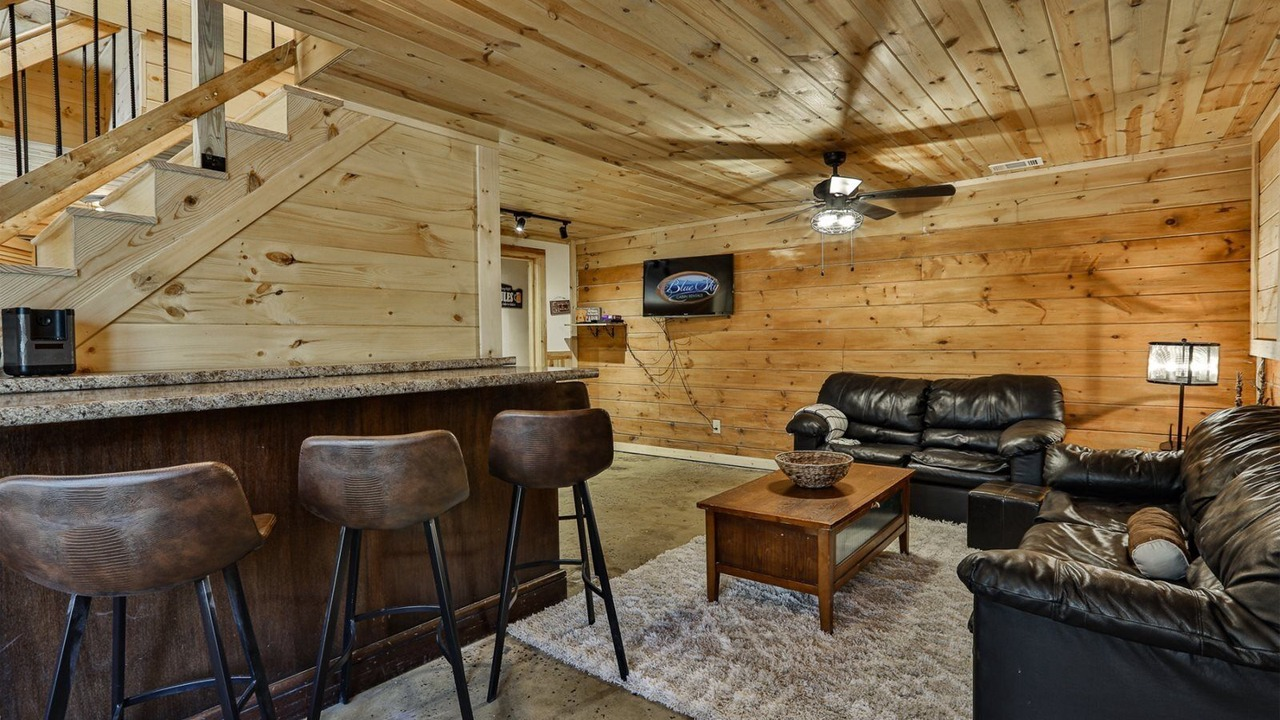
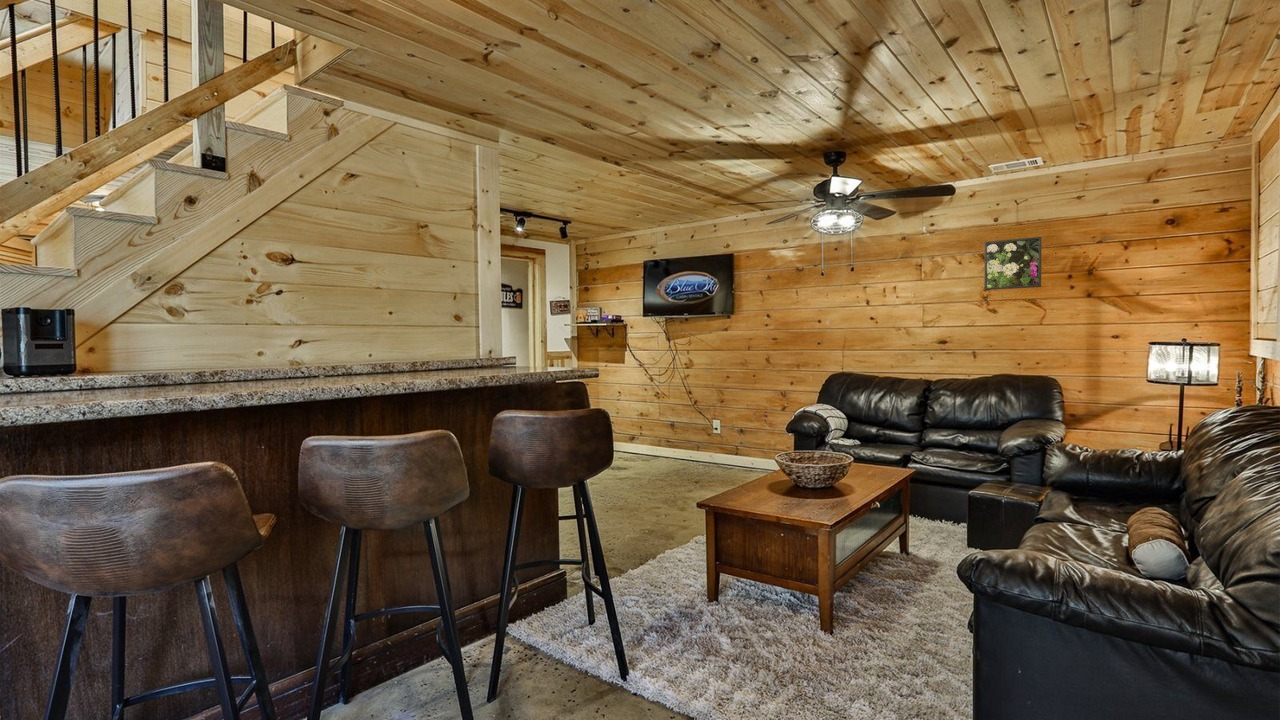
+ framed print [983,236,1043,291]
